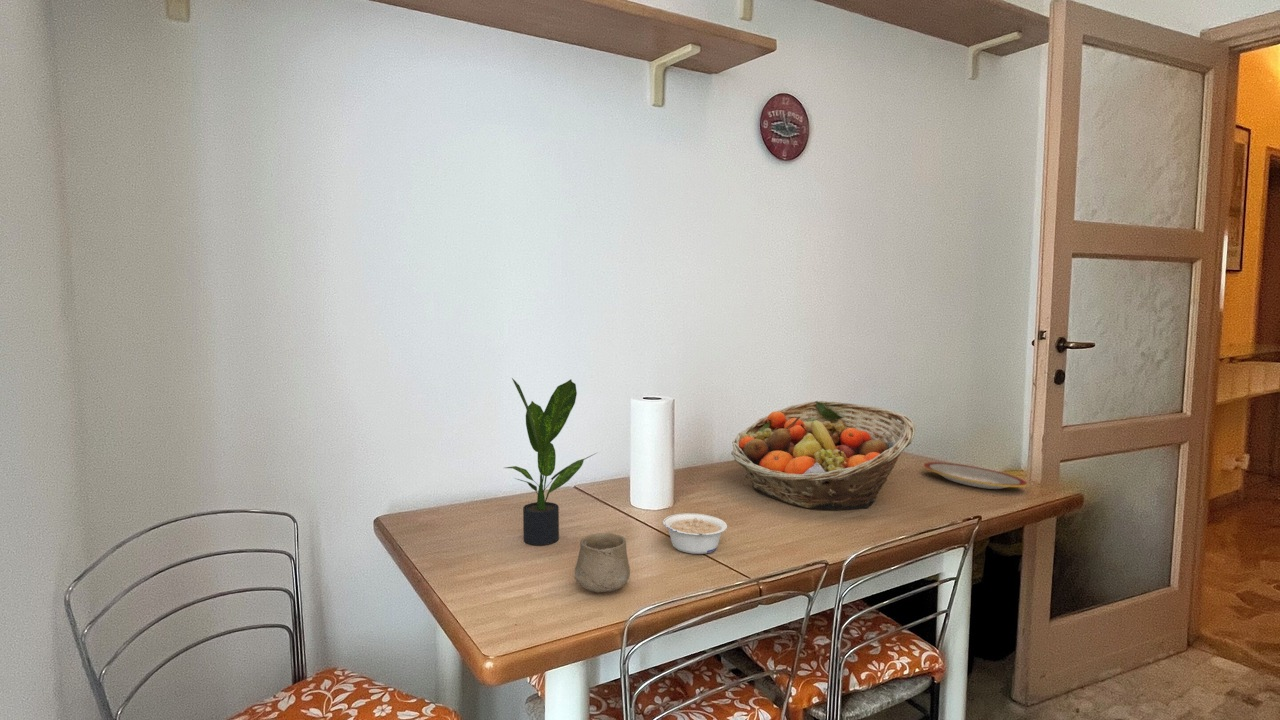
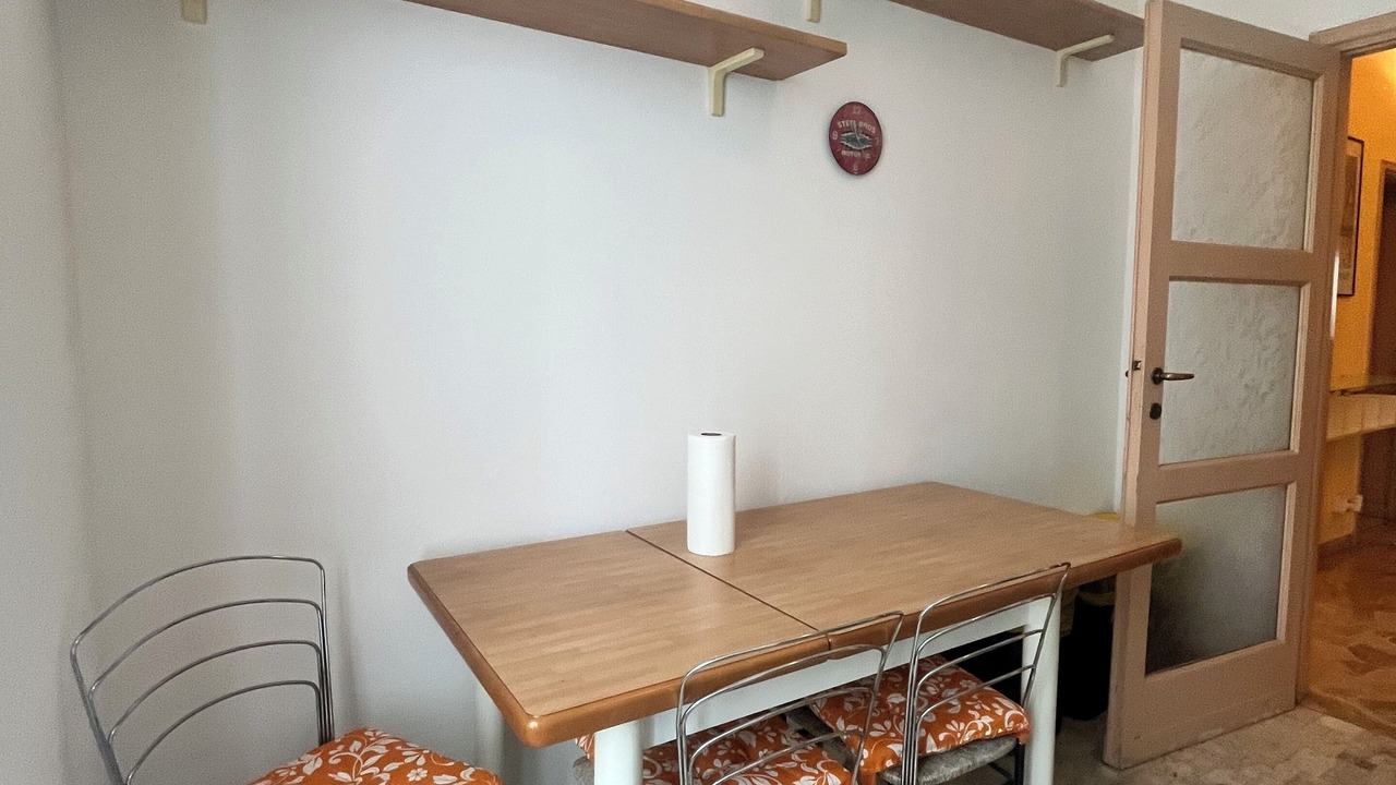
- cup [573,532,631,593]
- potted plant [504,377,599,546]
- plate [923,461,1028,490]
- legume [662,512,728,555]
- fruit basket [730,400,916,511]
